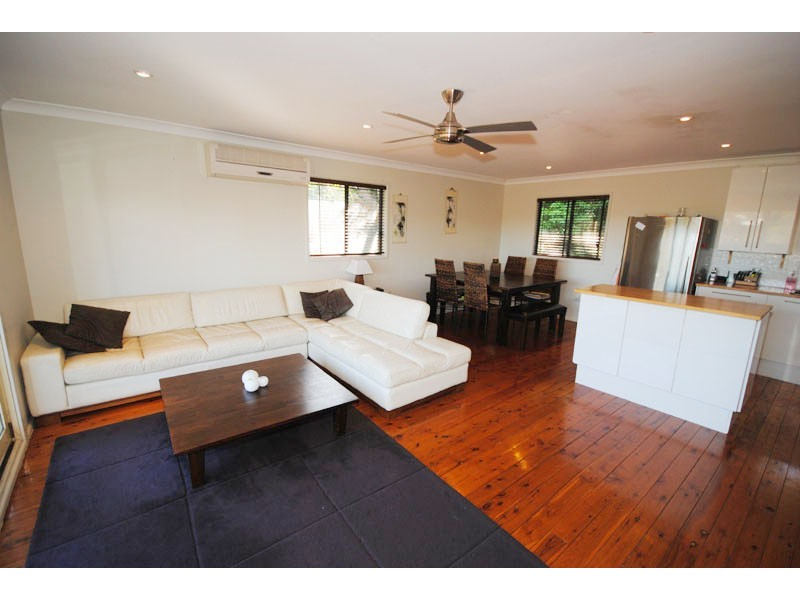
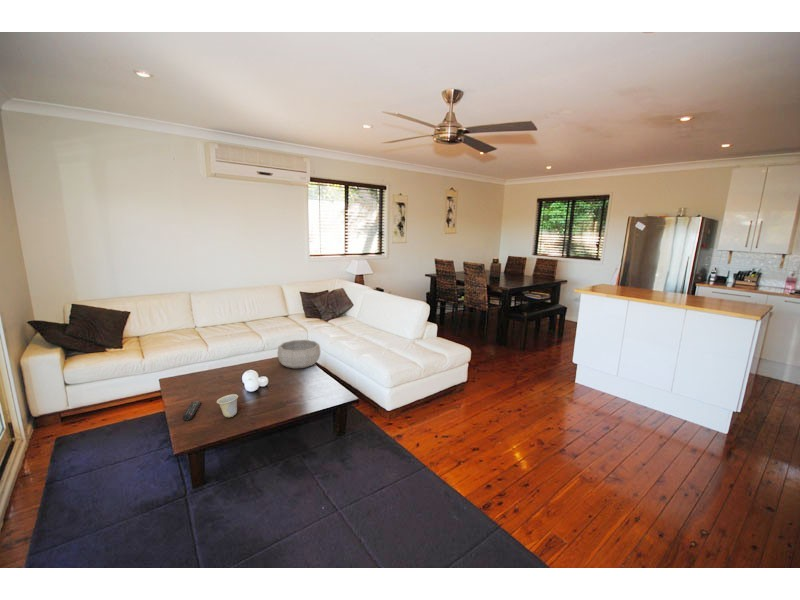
+ cup [216,393,239,418]
+ remote control [182,400,202,421]
+ decorative bowl [276,339,321,369]
